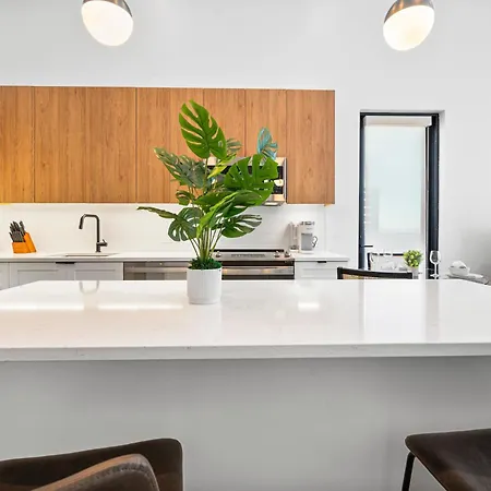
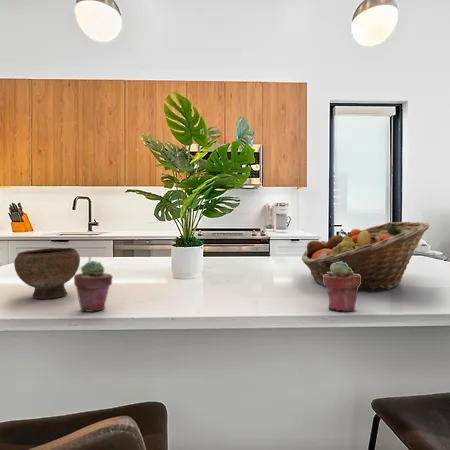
+ bowl [13,247,81,300]
+ fruit basket [301,221,431,293]
+ potted succulent [73,260,114,313]
+ potted succulent [323,261,361,312]
